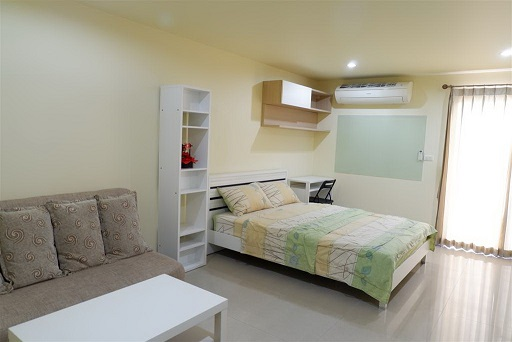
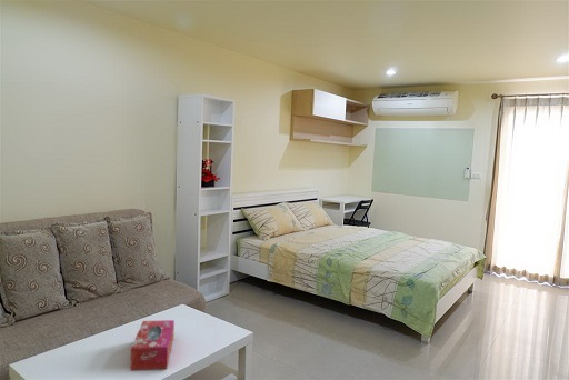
+ tissue box [129,319,176,372]
